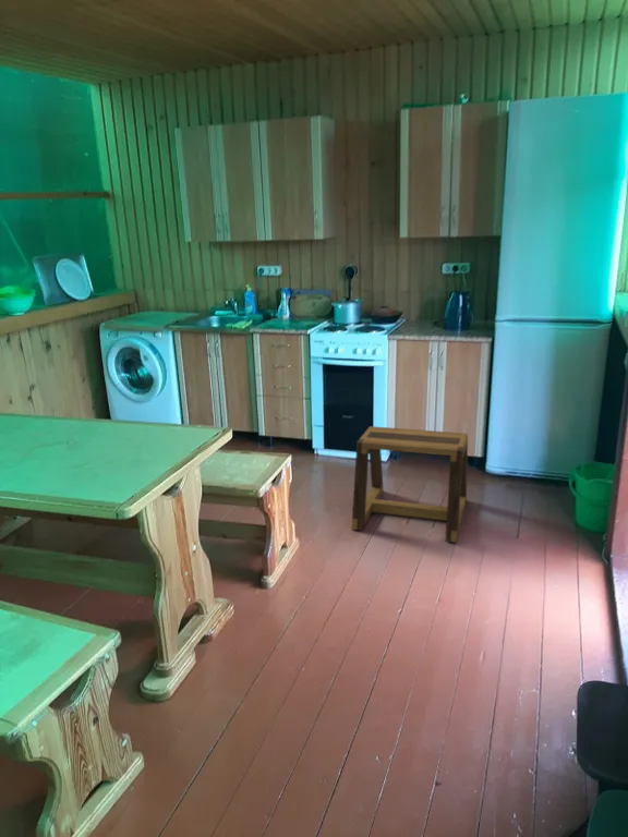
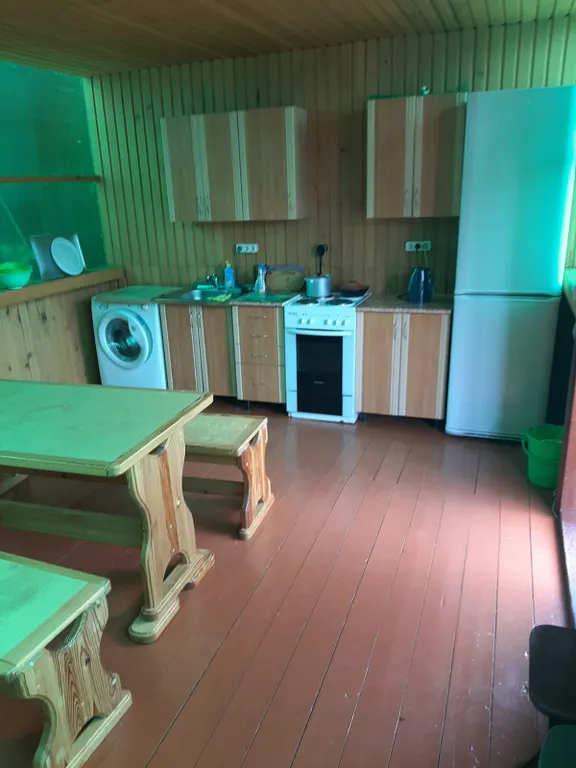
- stool [351,425,469,544]
